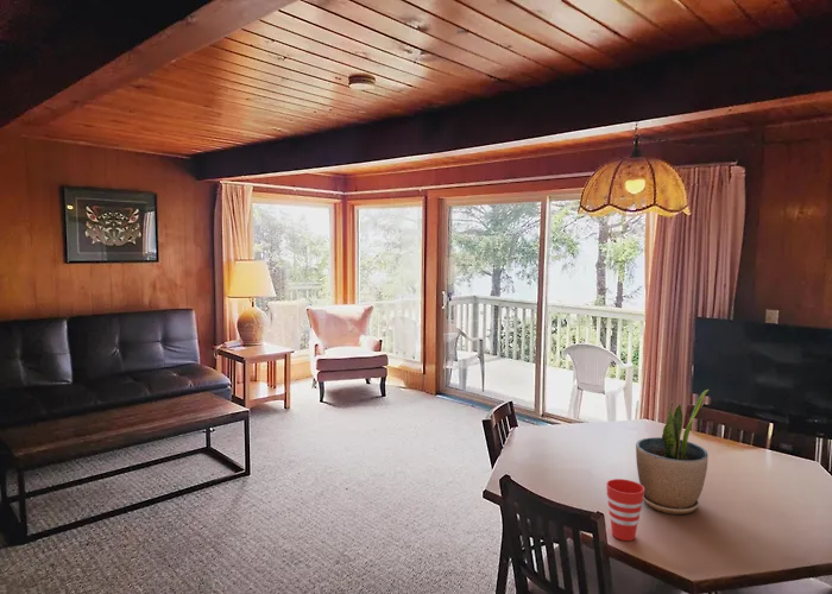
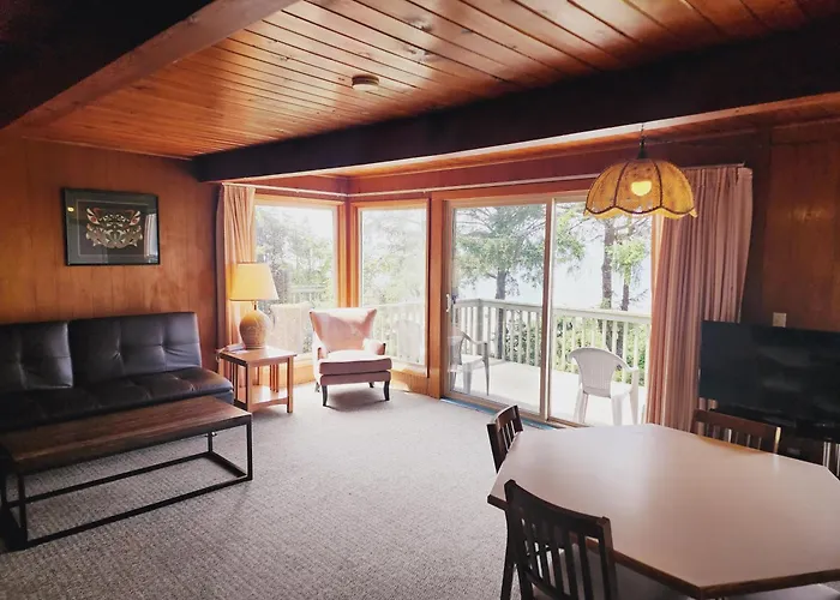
- potted plant [635,388,710,516]
- cup [605,478,644,542]
